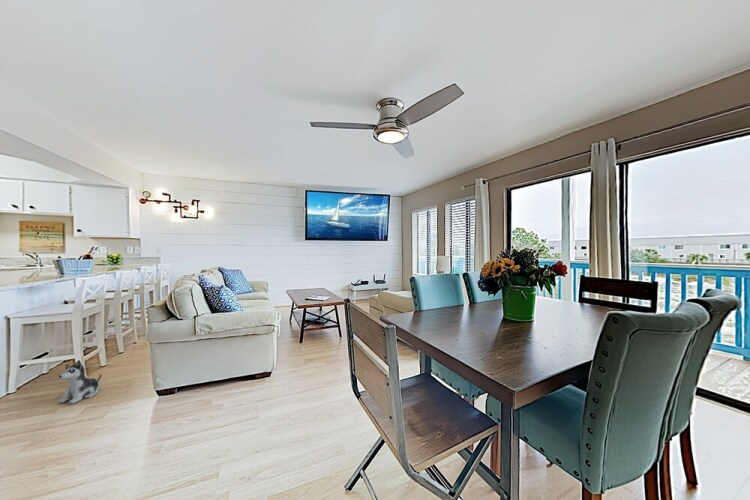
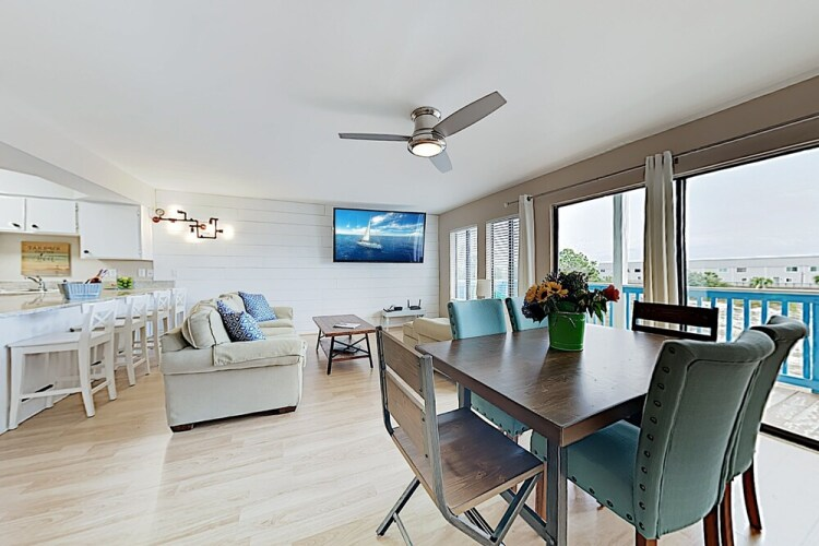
- plush toy [57,359,103,404]
